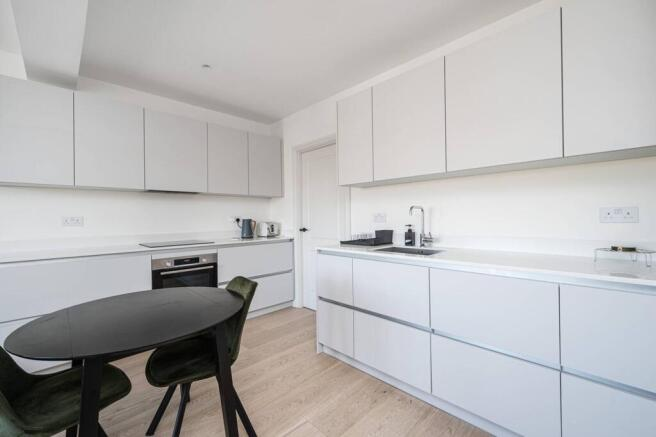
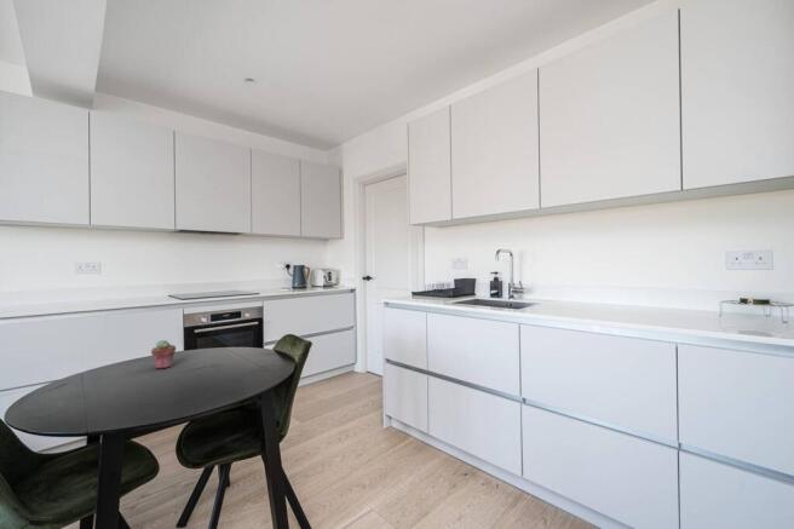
+ potted succulent [150,339,177,369]
